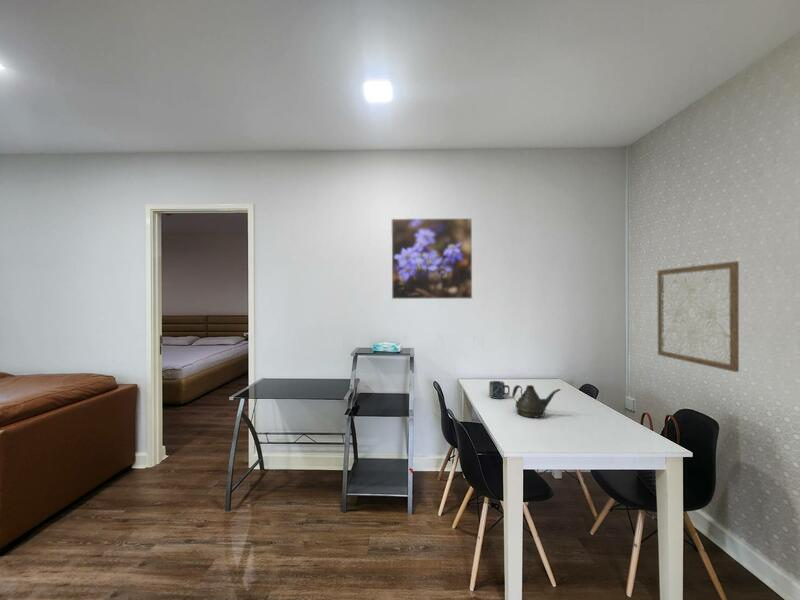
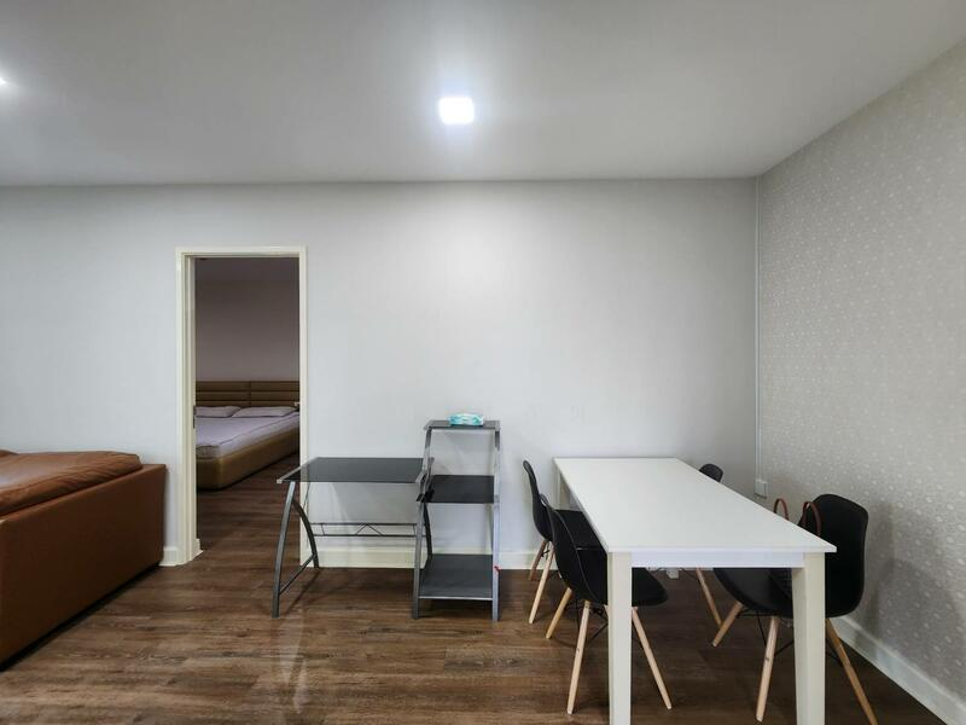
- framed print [390,217,473,300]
- cup [488,380,511,400]
- wall art [657,260,740,373]
- teapot [511,384,562,419]
